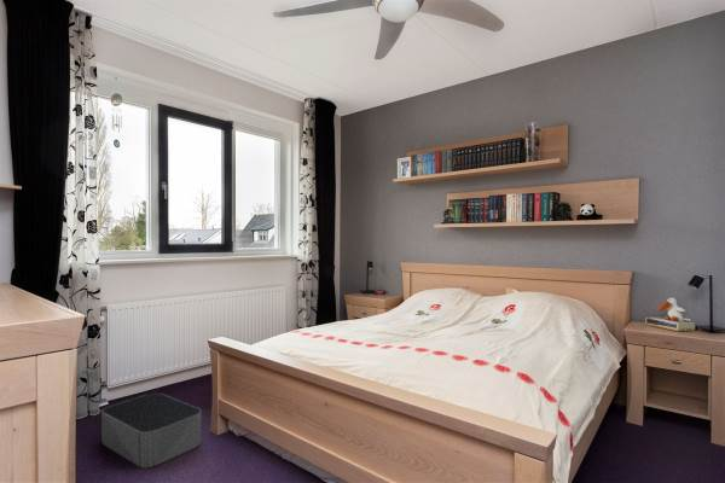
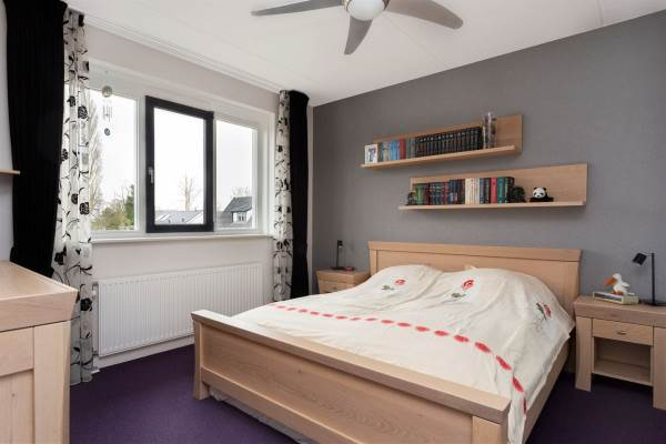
- storage bin [100,391,203,469]
